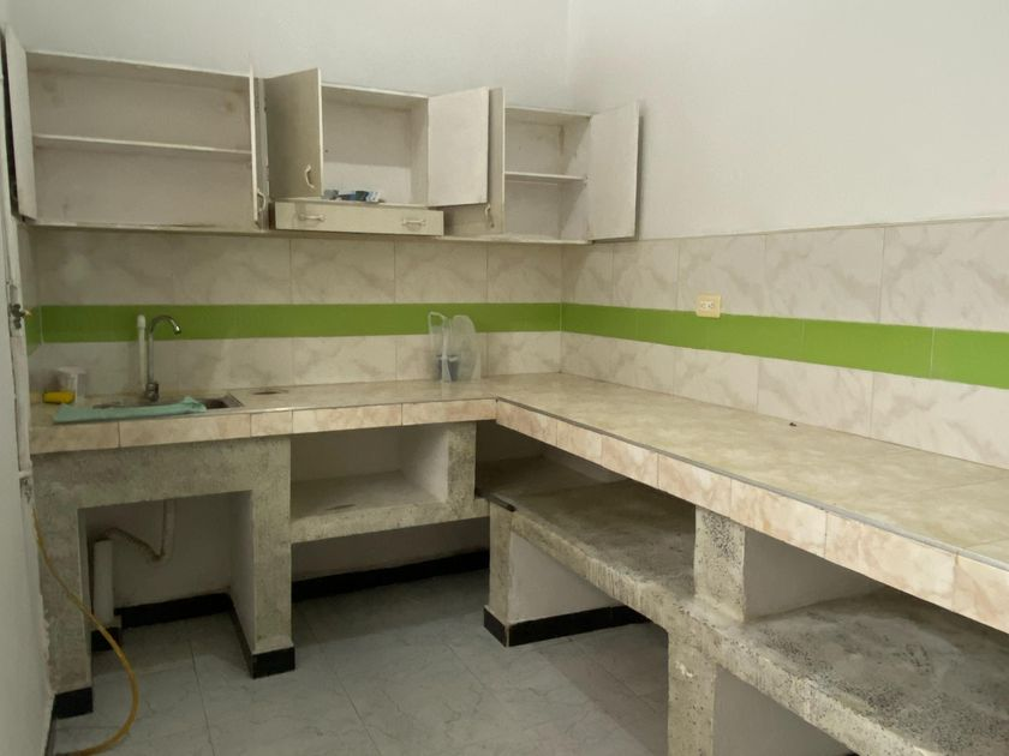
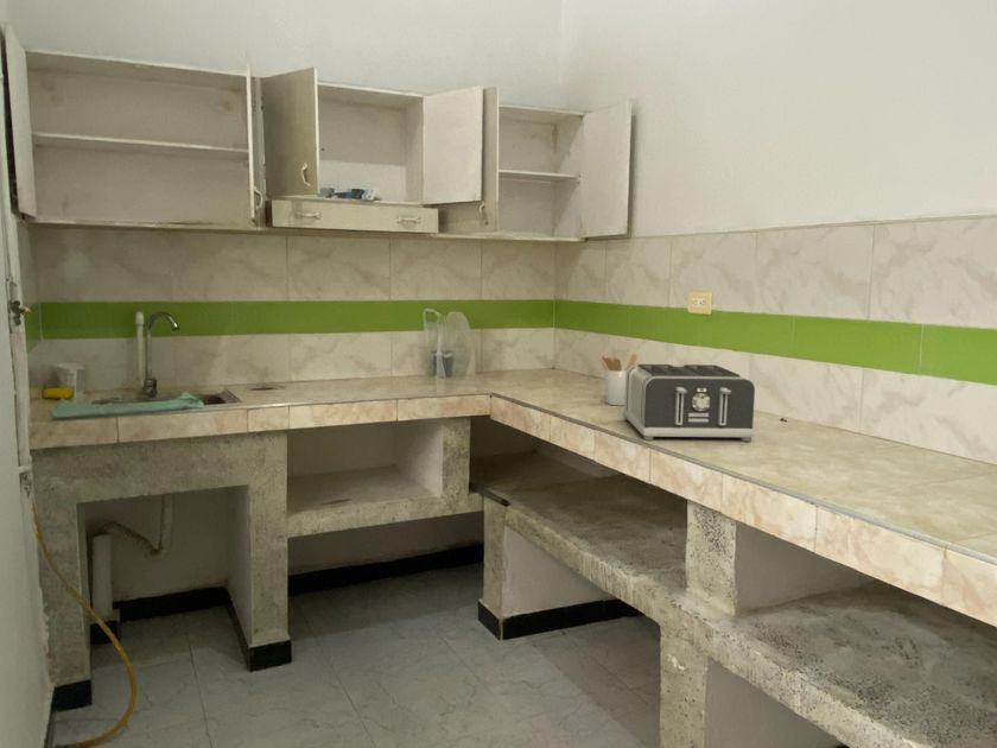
+ utensil holder [599,353,639,406]
+ toaster [622,363,756,443]
